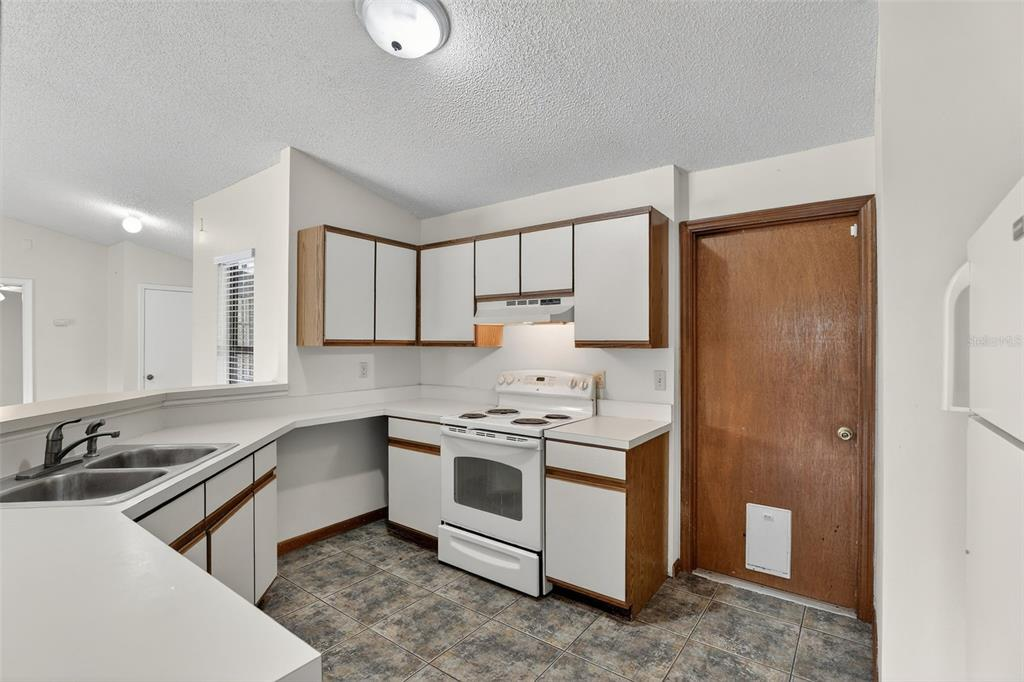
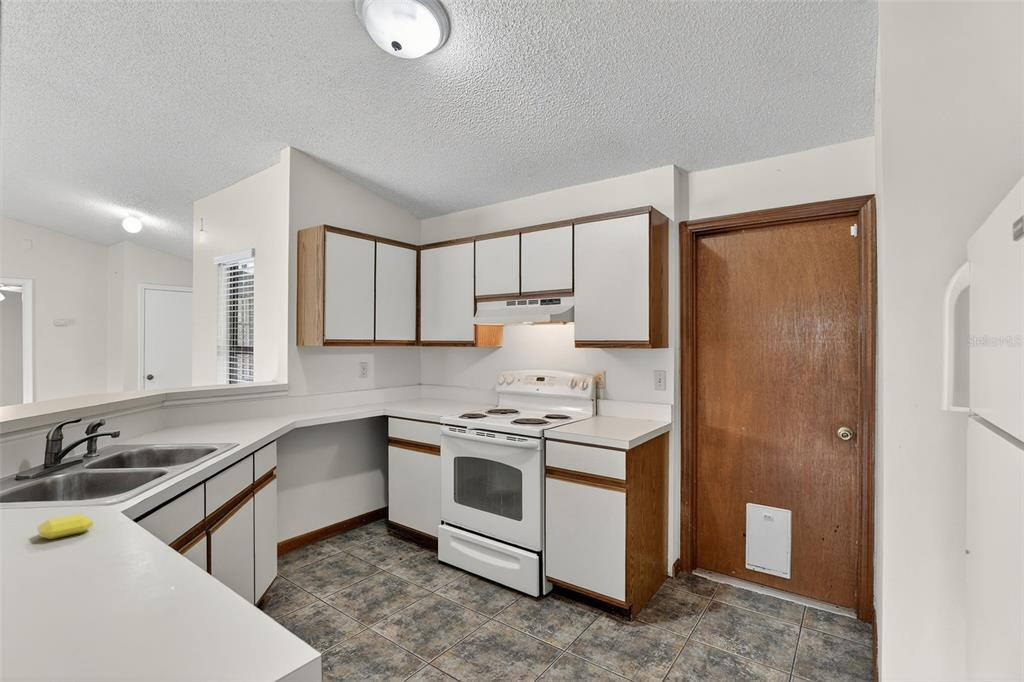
+ soap bar [37,513,94,540]
